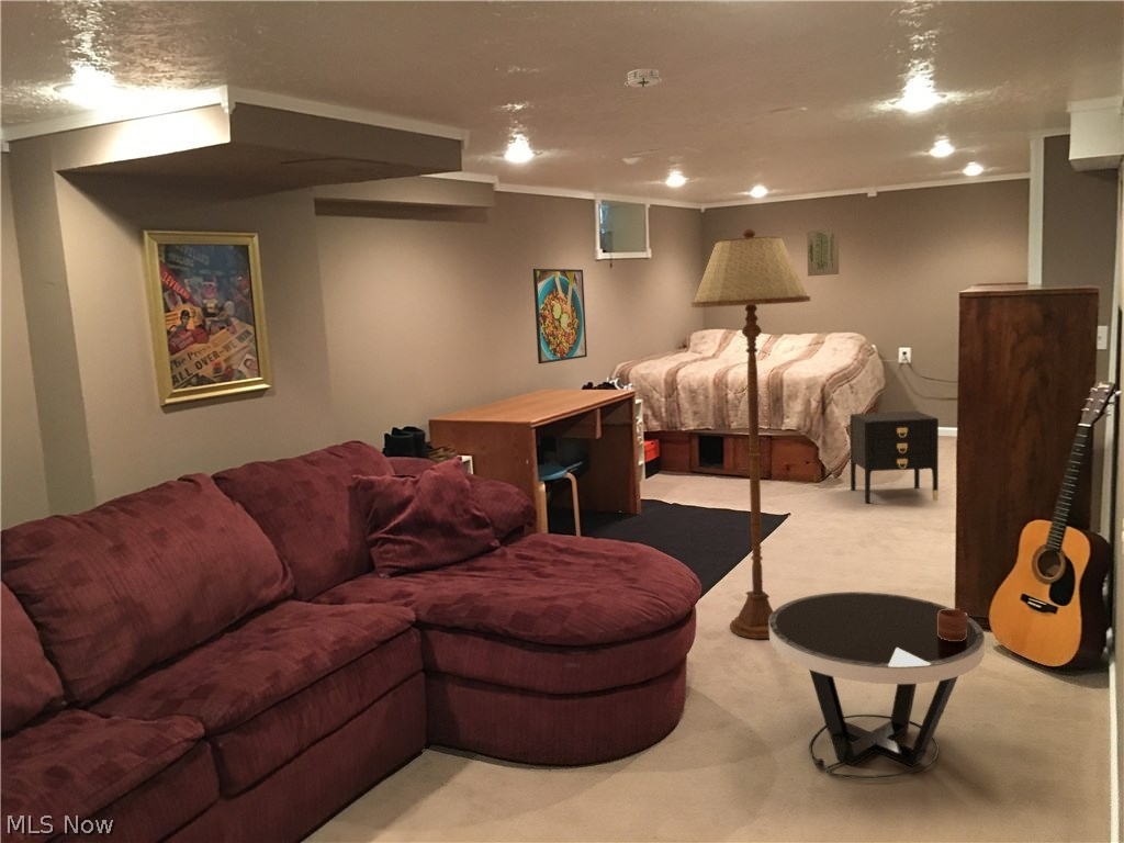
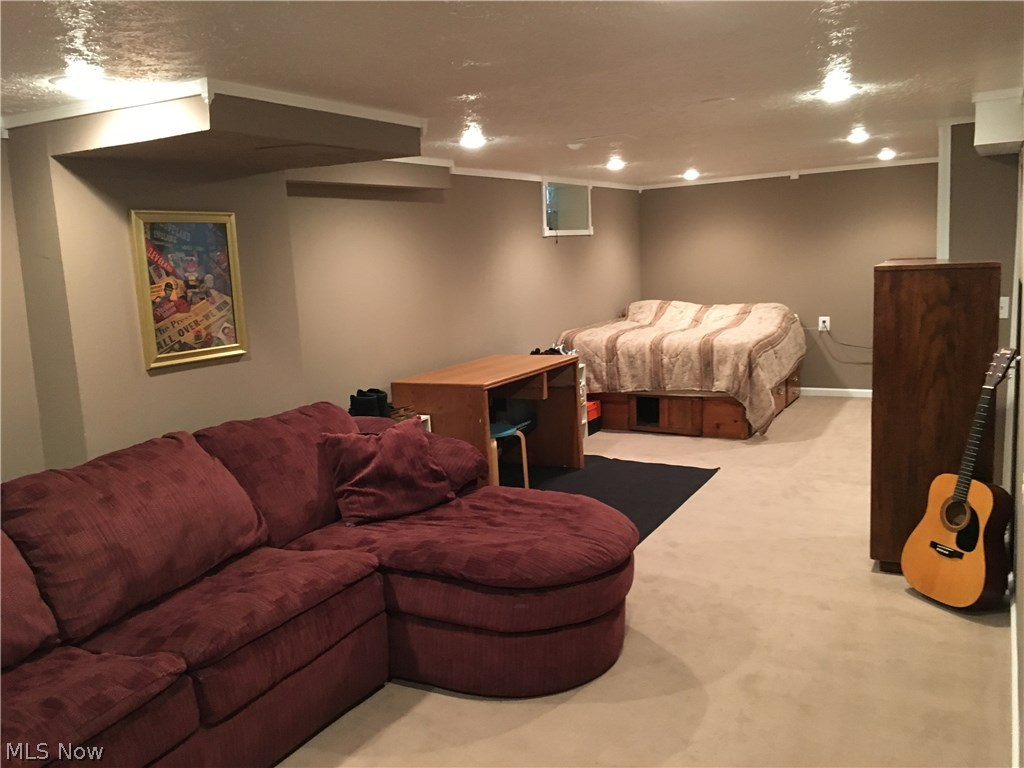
- side table [768,591,986,779]
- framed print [532,268,588,364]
- mug [937,607,968,641]
- smoke detector [623,68,663,90]
- nightstand [850,411,940,504]
- wall art [806,227,840,278]
- floor lamp [690,228,811,640]
